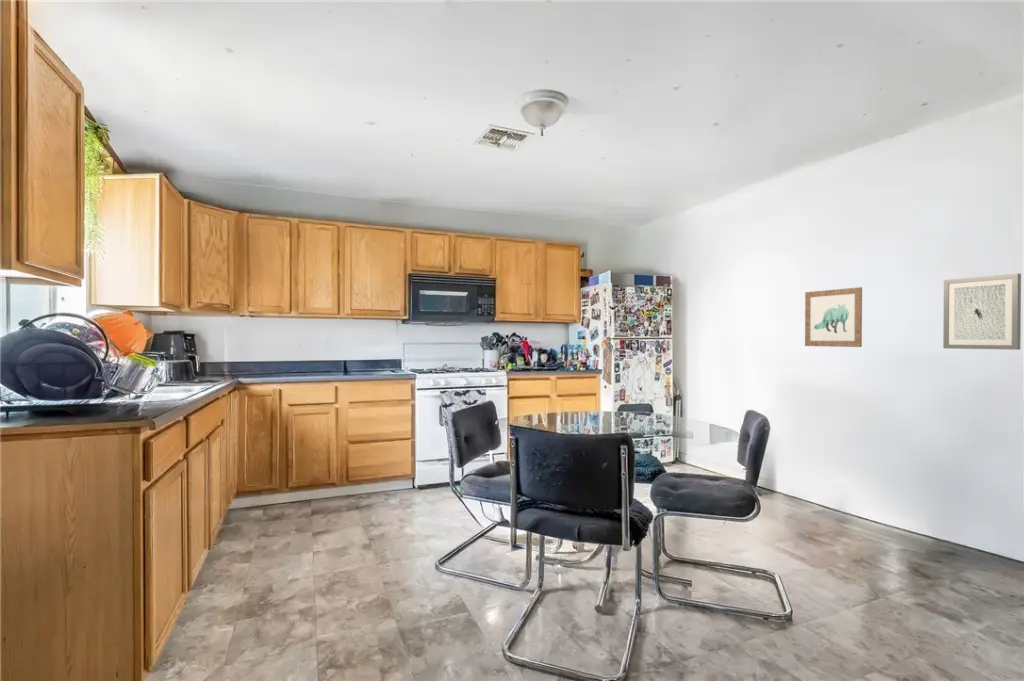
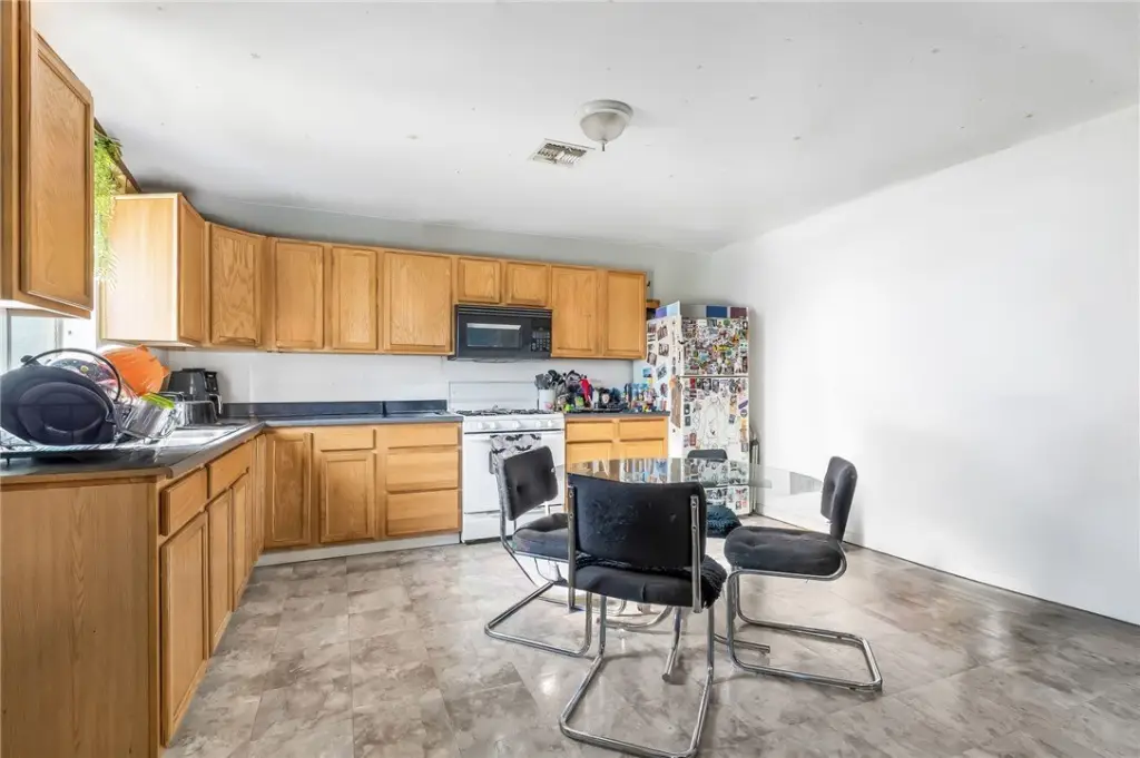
- wall art [804,286,863,348]
- wall art [942,272,1022,351]
